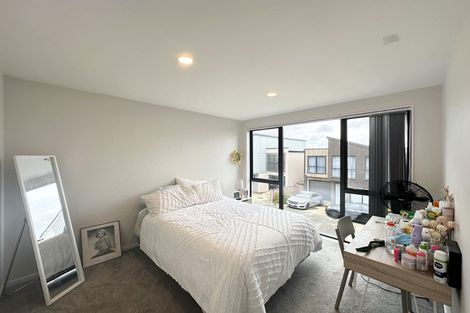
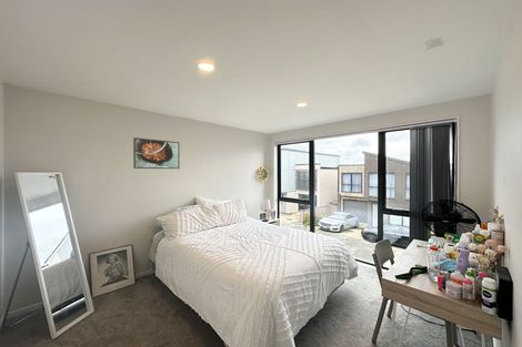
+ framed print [132,136,180,170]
